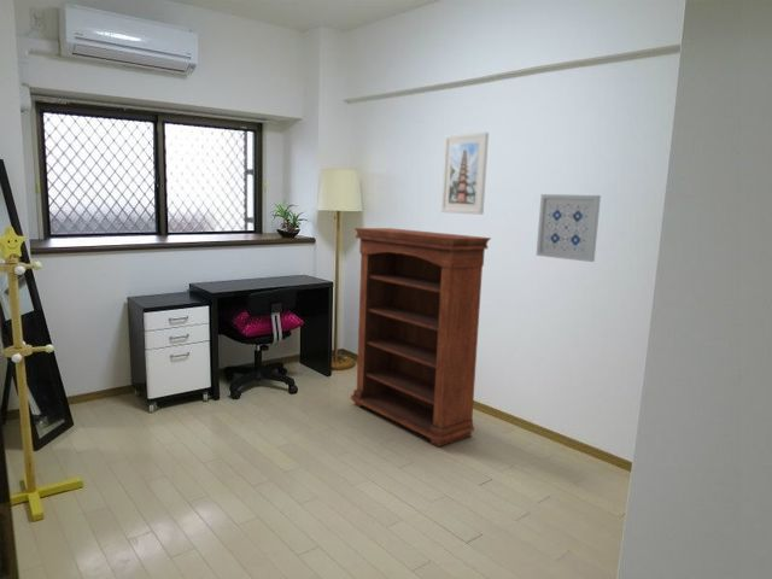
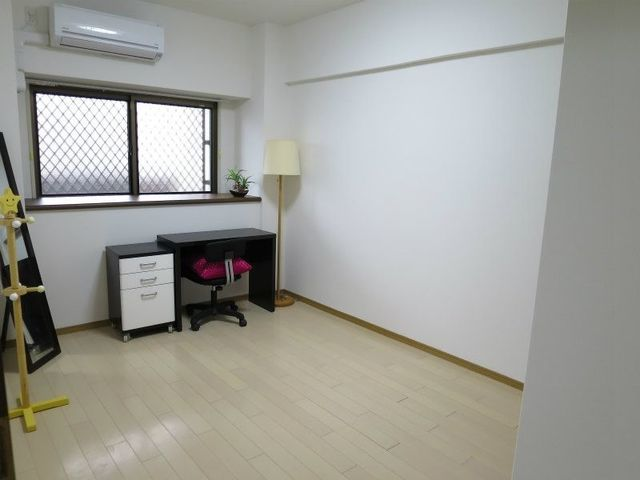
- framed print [440,130,490,216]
- bookshelf [350,227,492,448]
- wall art [536,193,602,263]
